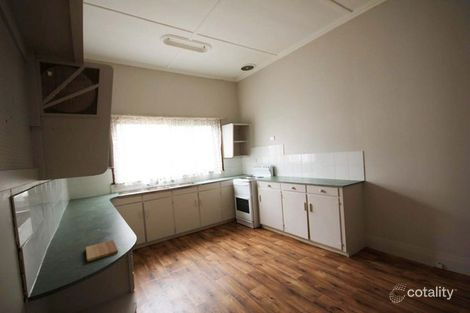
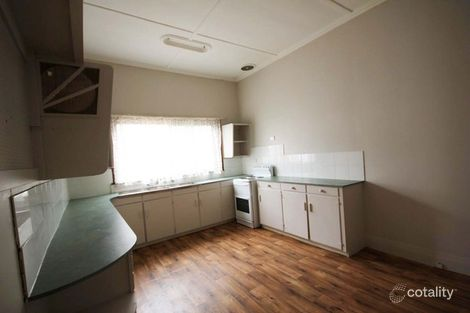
- cutting board [85,239,119,262]
